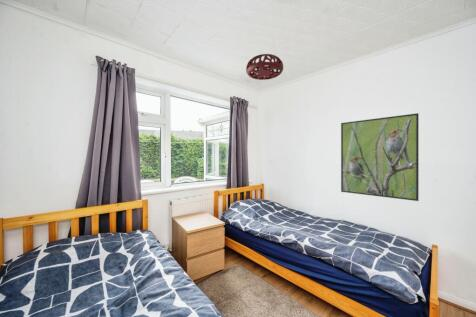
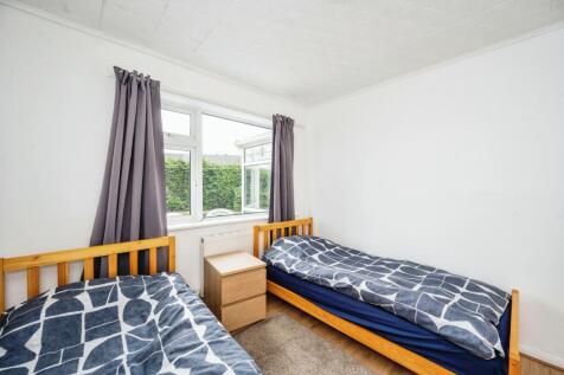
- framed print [340,112,420,202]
- ceiling light [245,53,284,81]
